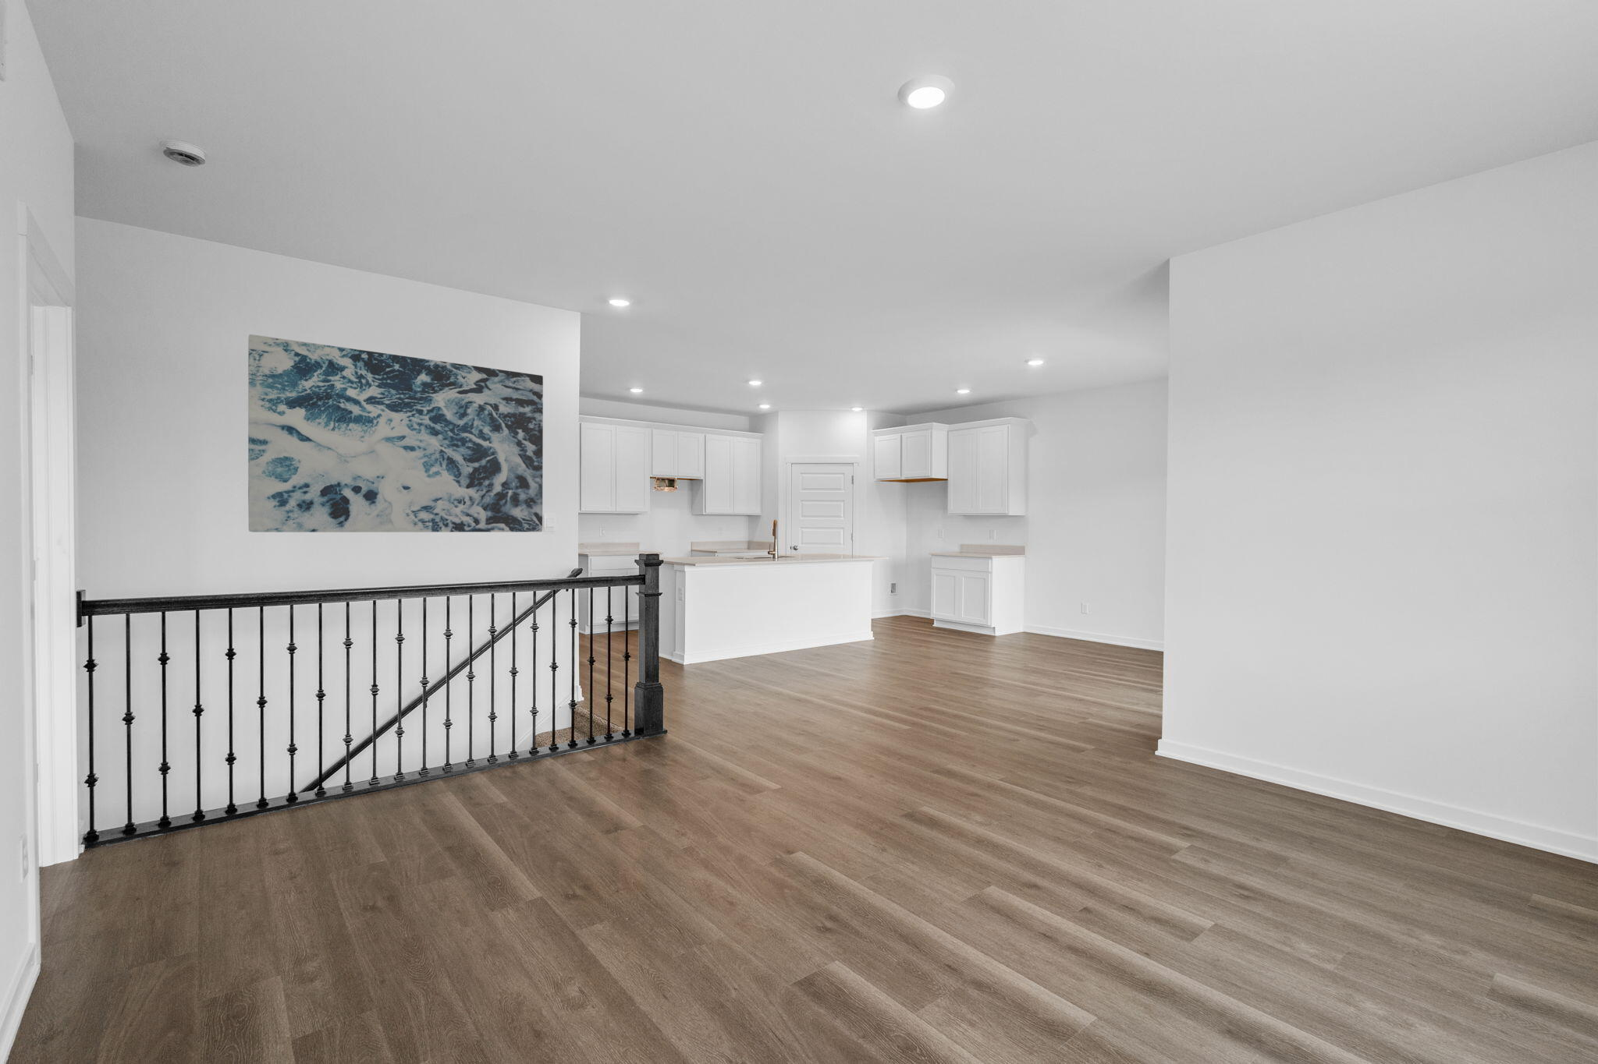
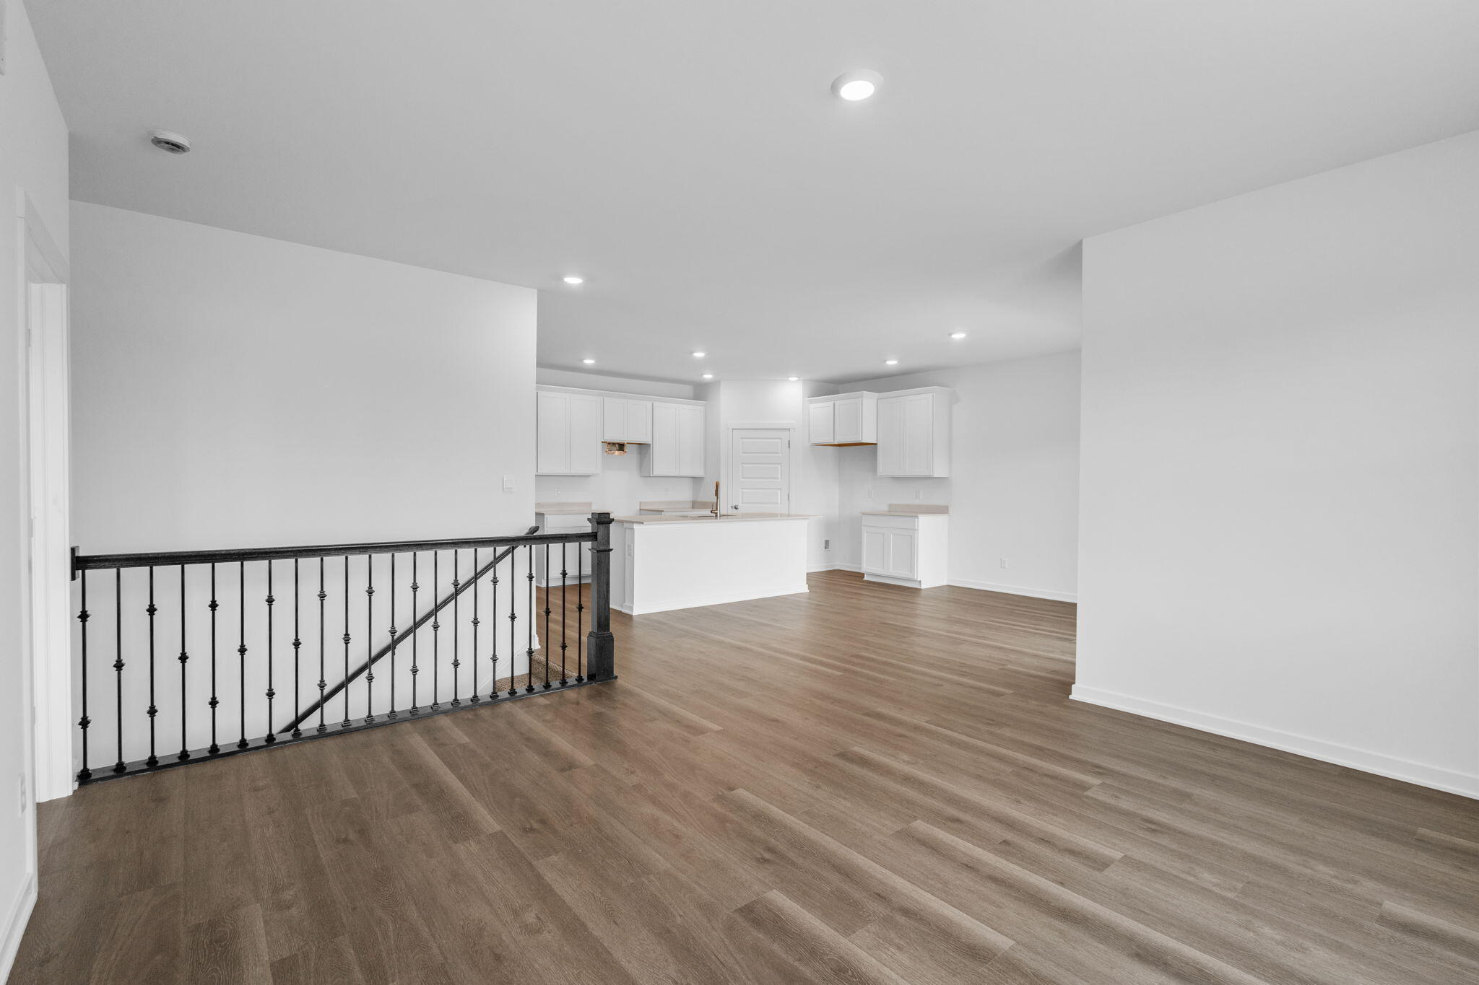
- wall art [247,334,544,533]
